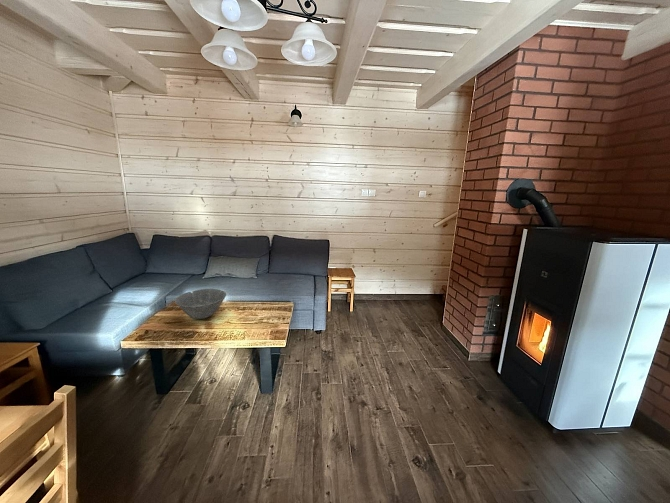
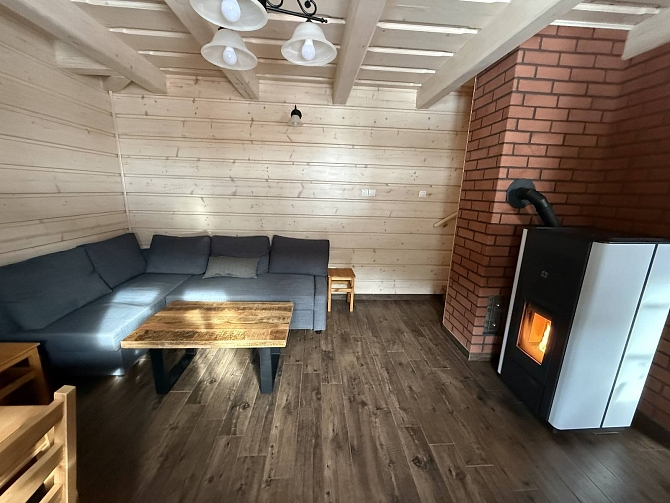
- bowl [174,288,227,320]
